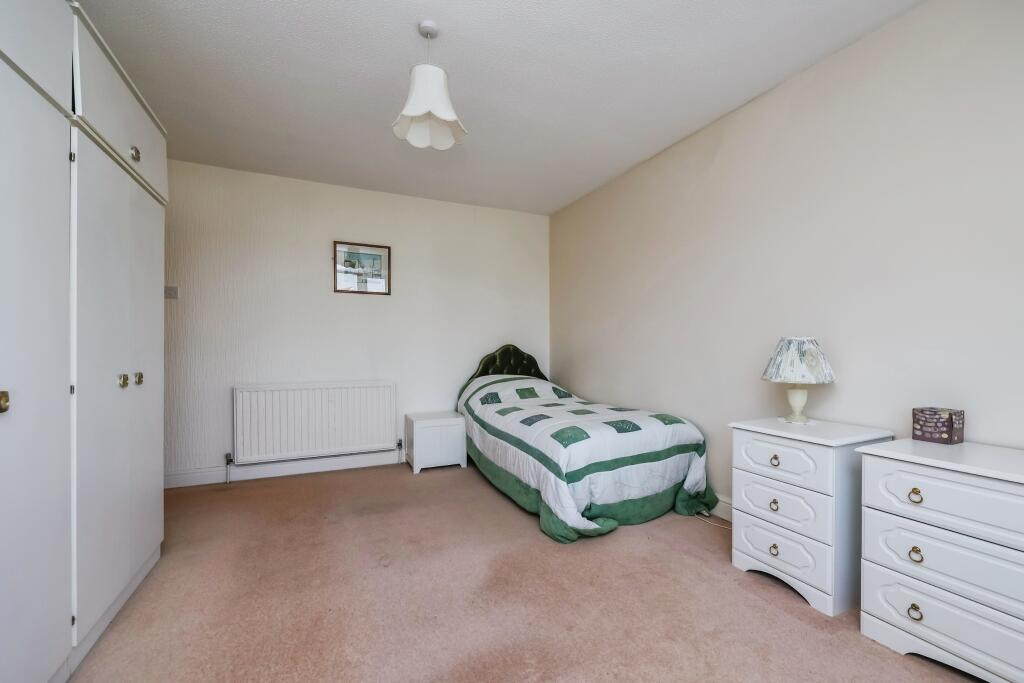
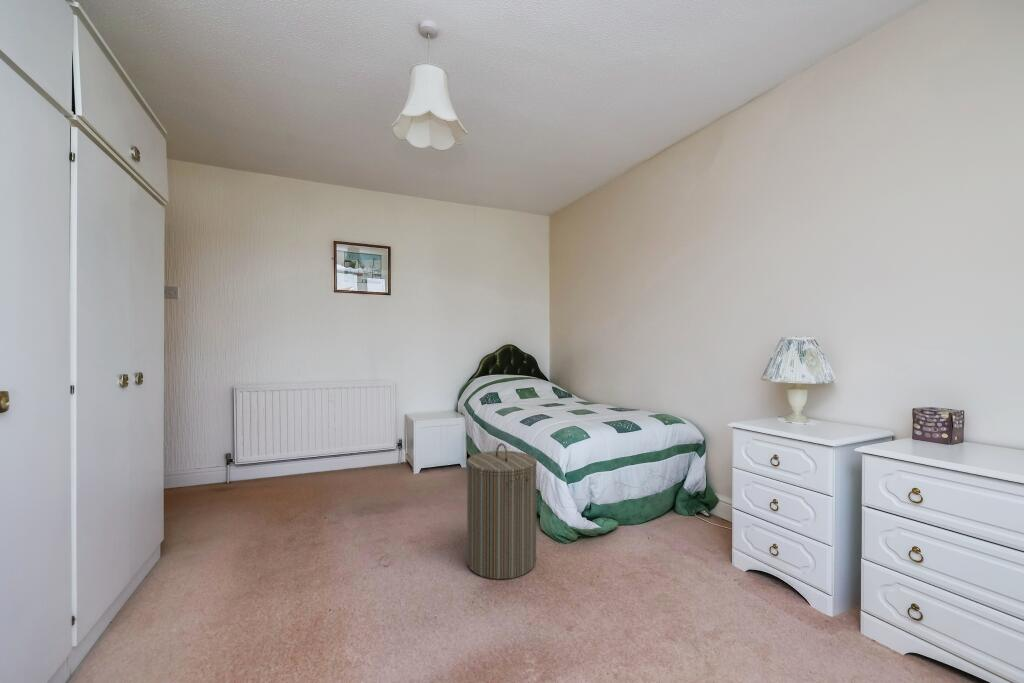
+ laundry hamper [466,442,538,580]
